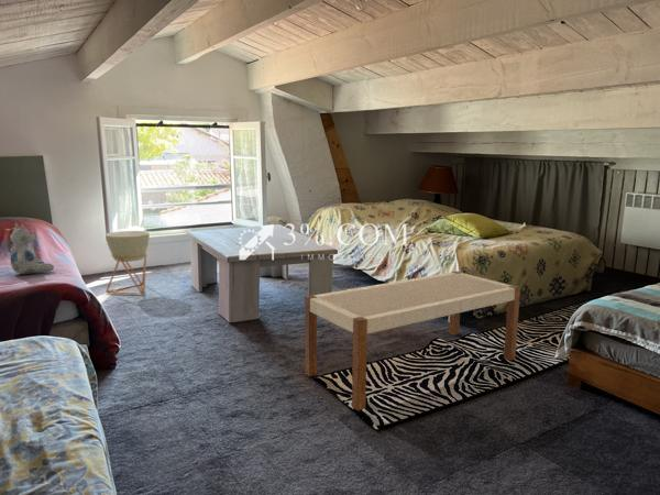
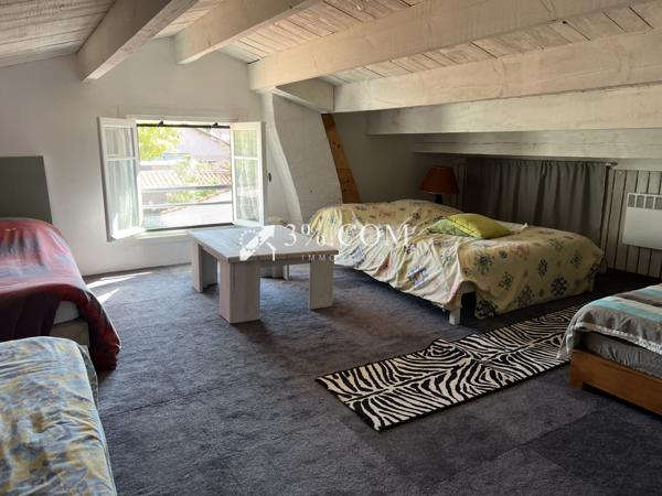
- bench [304,271,521,411]
- planter [105,230,151,295]
- polar bear [9,222,55,275]
